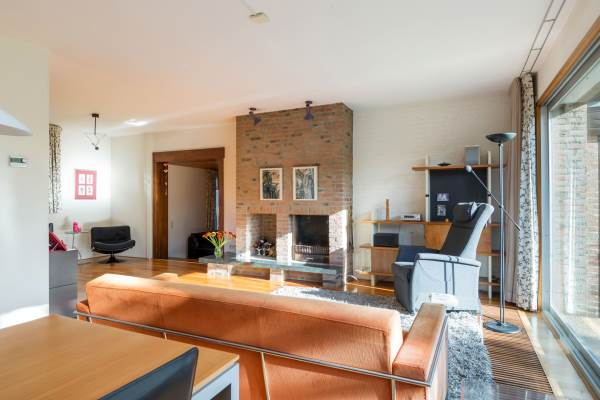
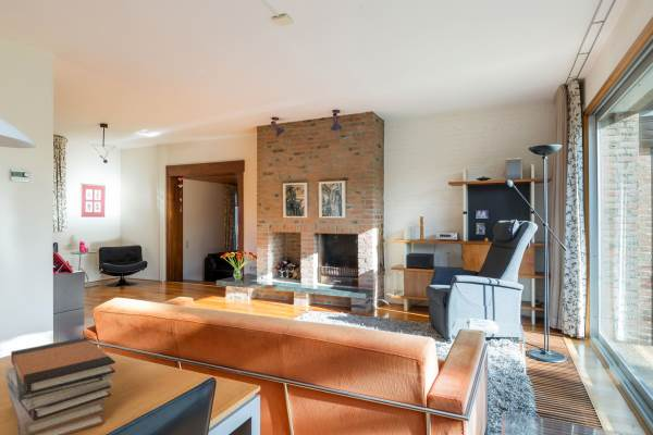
+ book stack [5,336,116,435]
